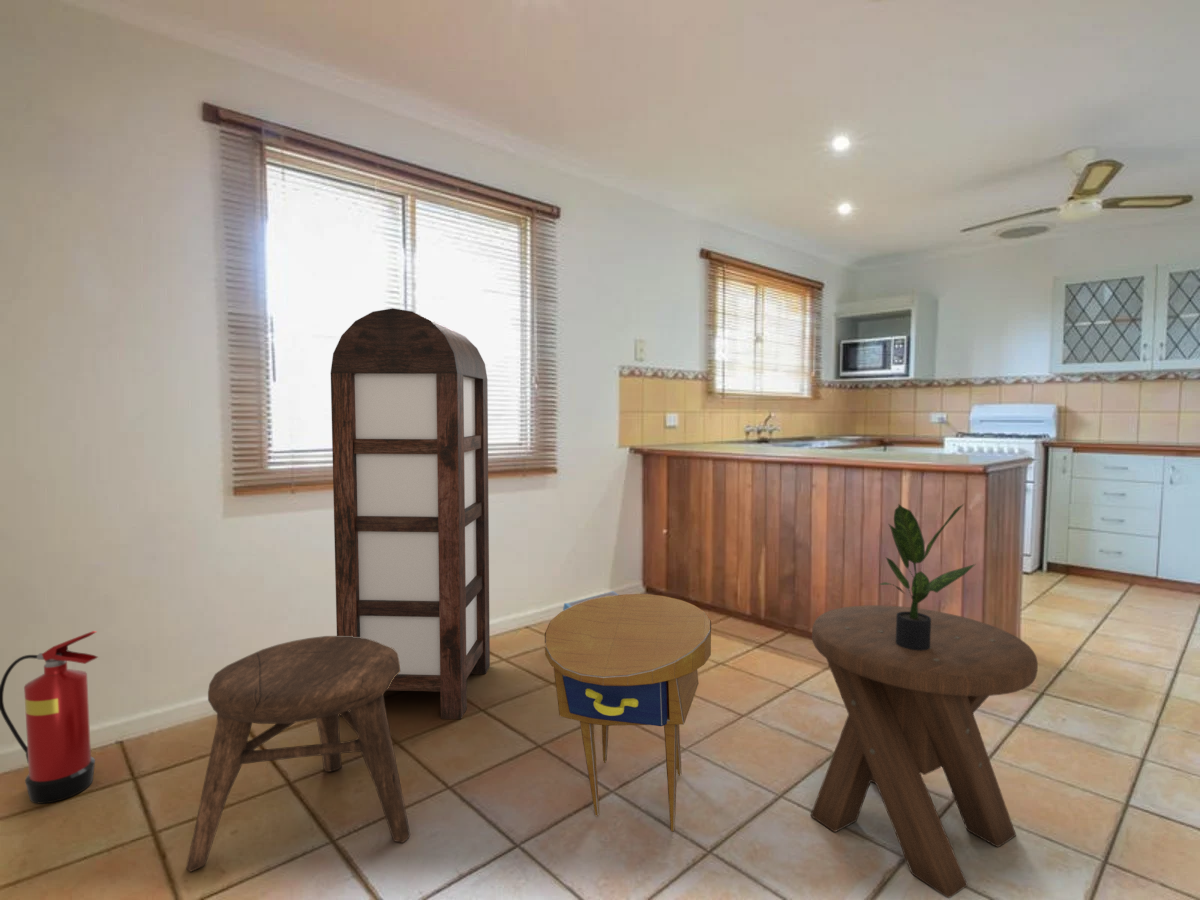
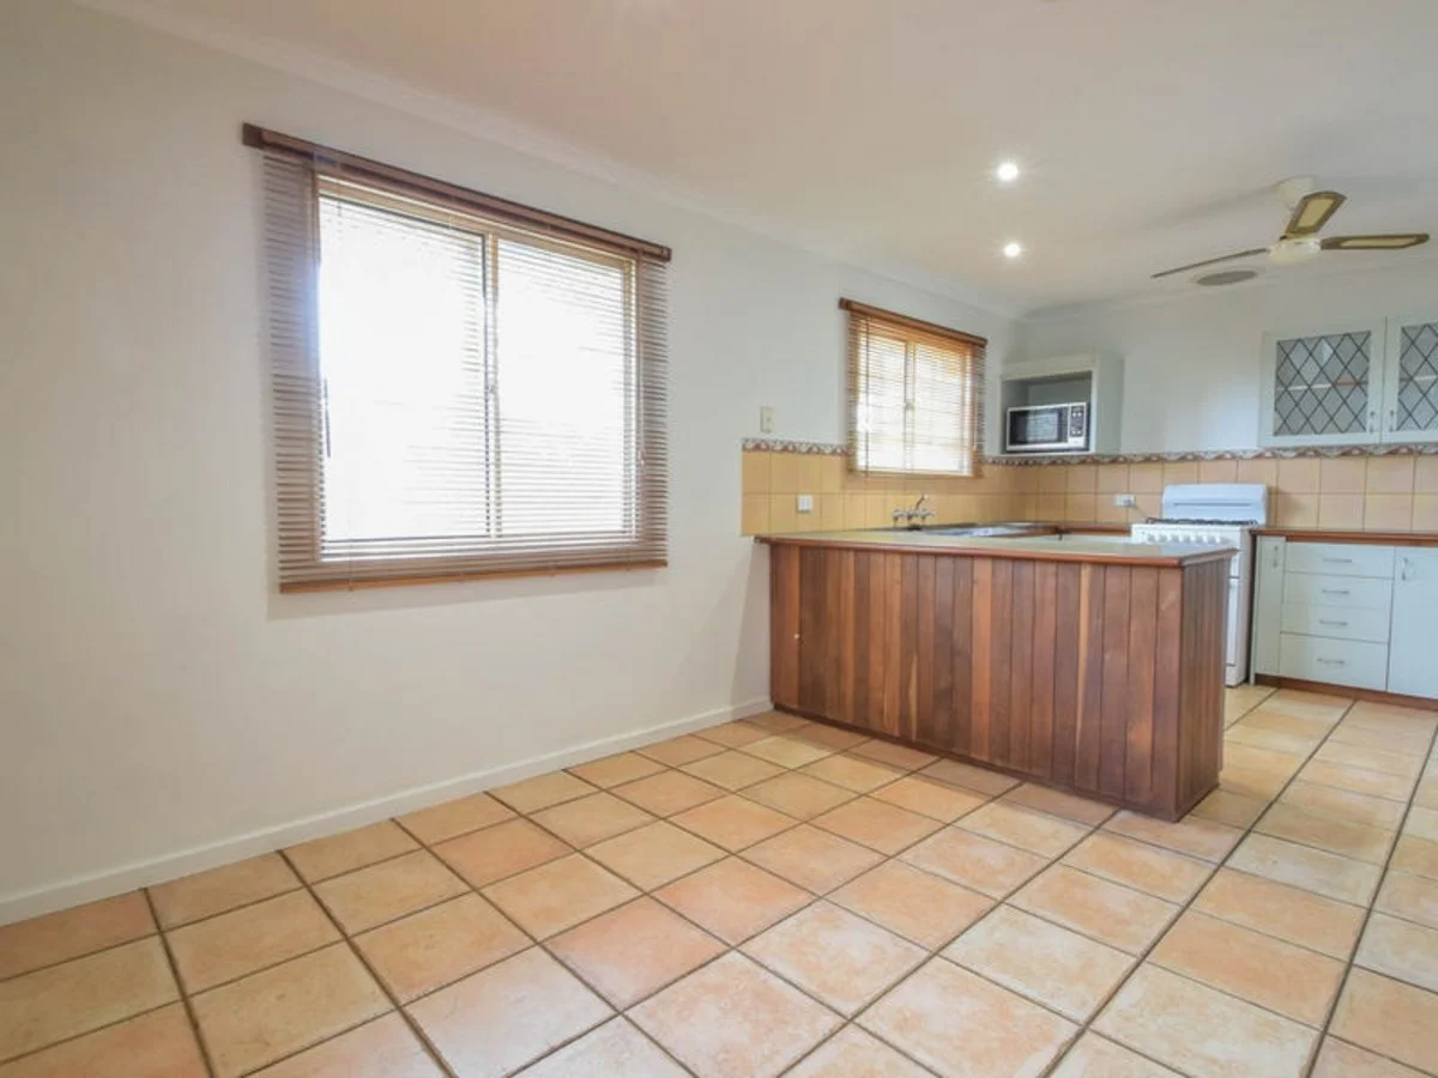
- stool [185,635,411,873]
- music stool [810,604,1039,899]
- fire extinguisher [0,630,99,805]
- potted plant [878,503,976,650]
- bookshelf [330,307,491,720]
- side table [544,593,712,832]
- storage bin [562,590,619,611]
